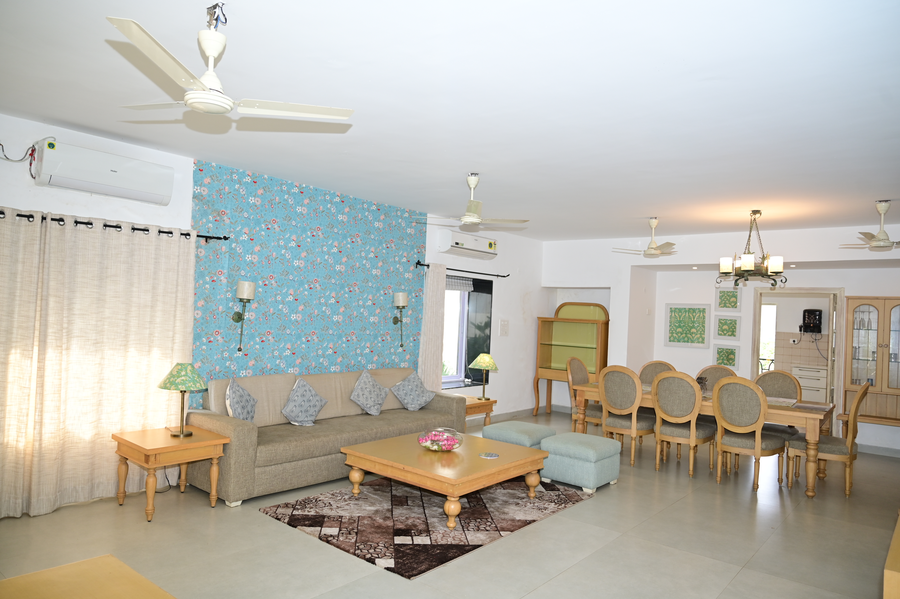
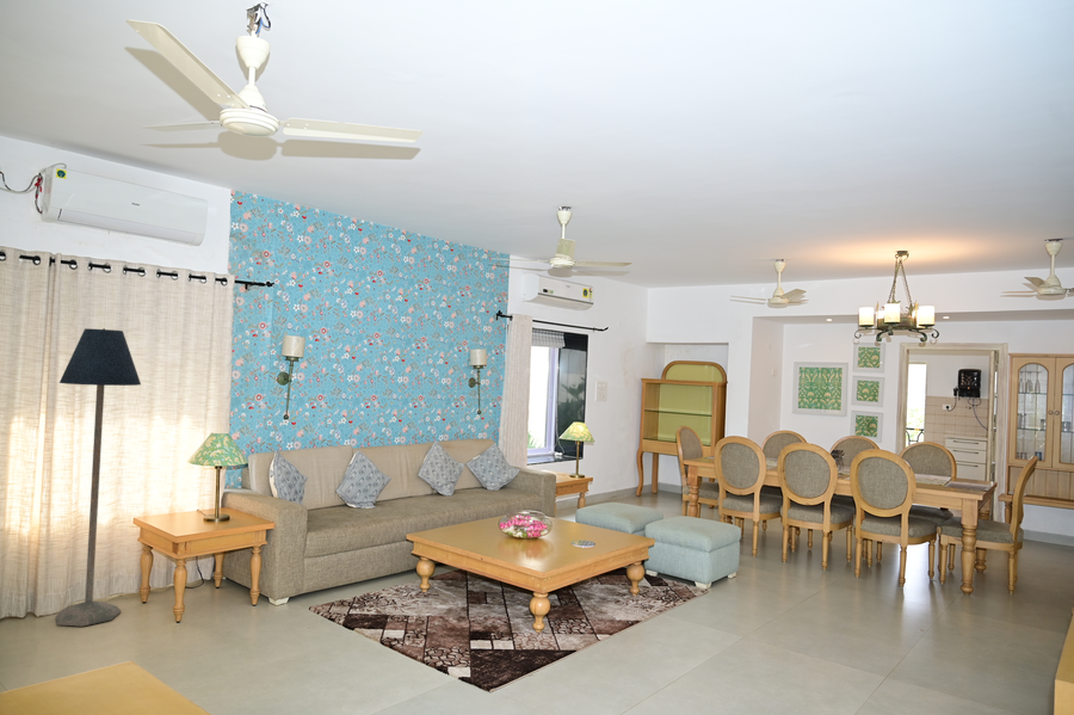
+ floor lamp [55,327,142,628]
